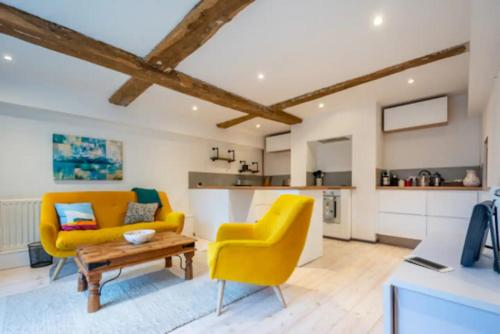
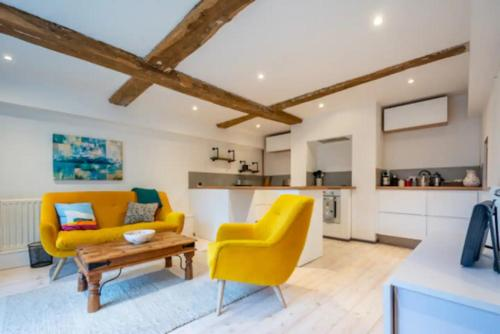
- cell phone [401,254,455,274]
